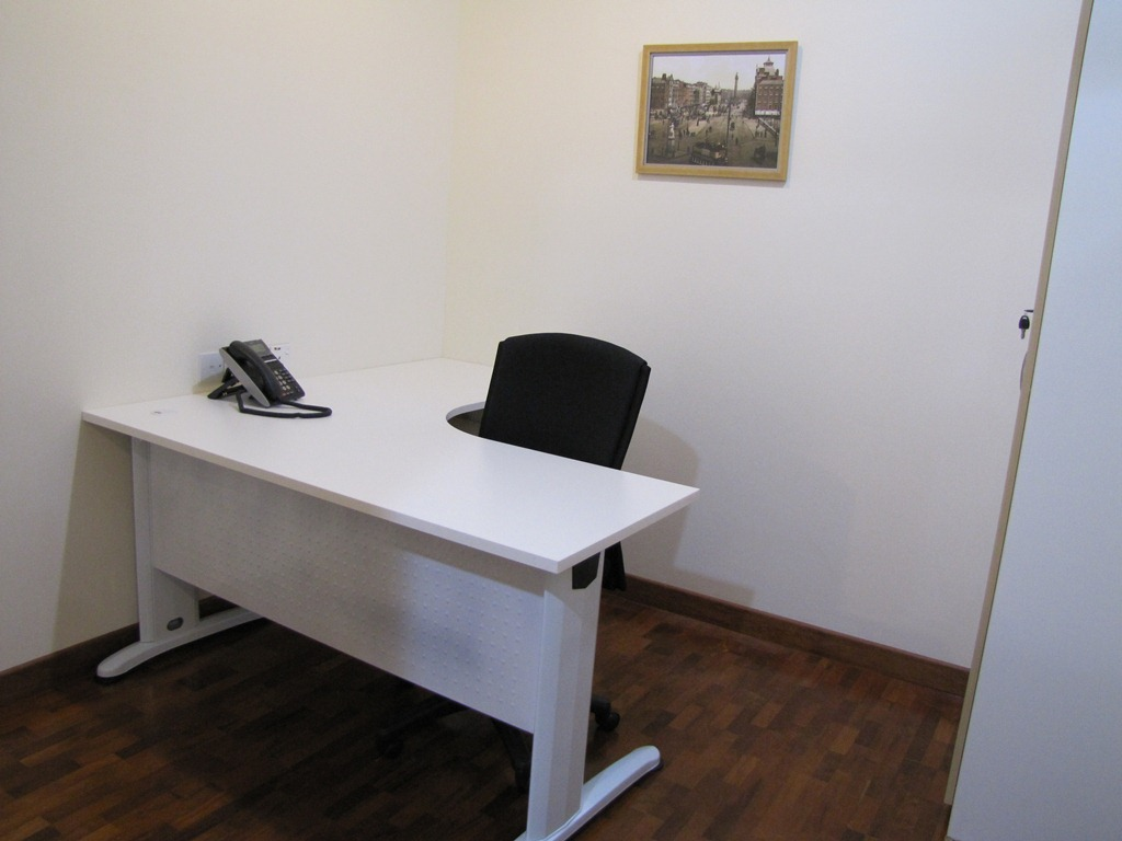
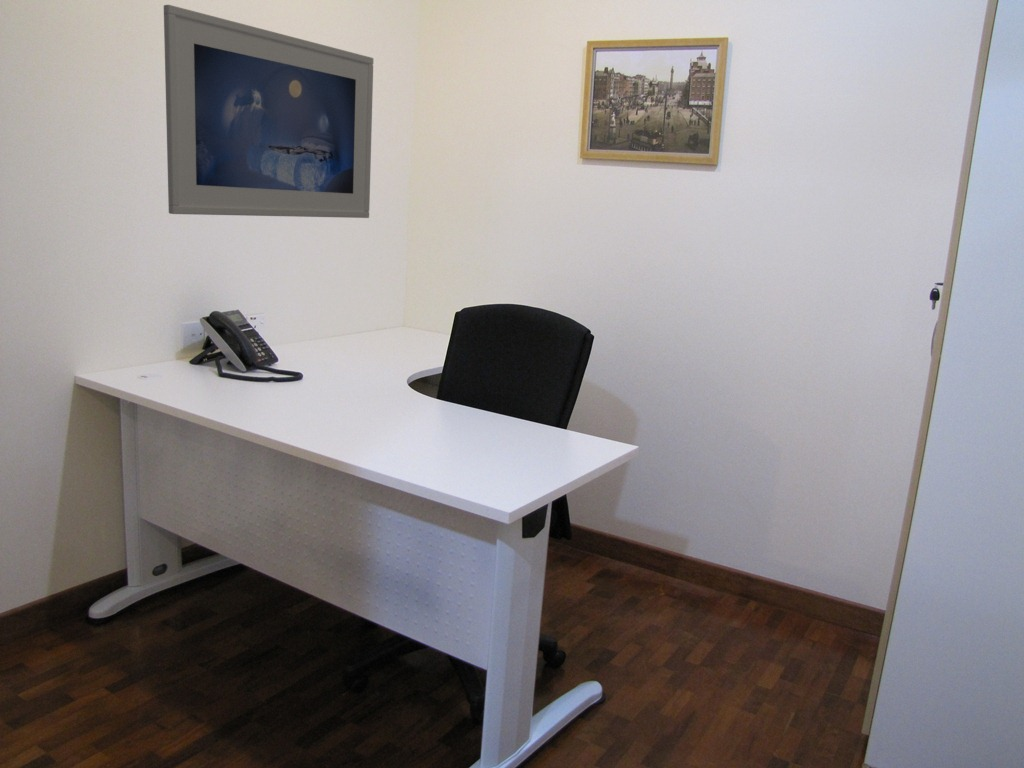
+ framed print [163,4,374,219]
